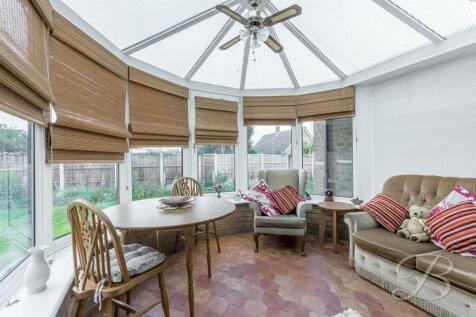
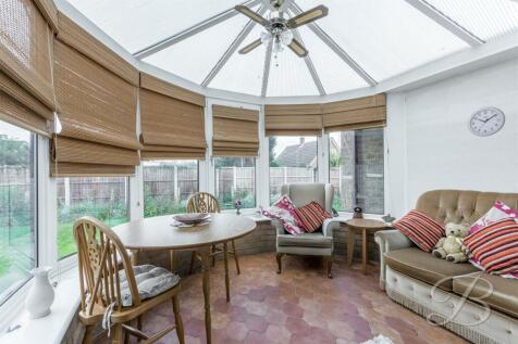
+ wall clock [467,106,506,138]
